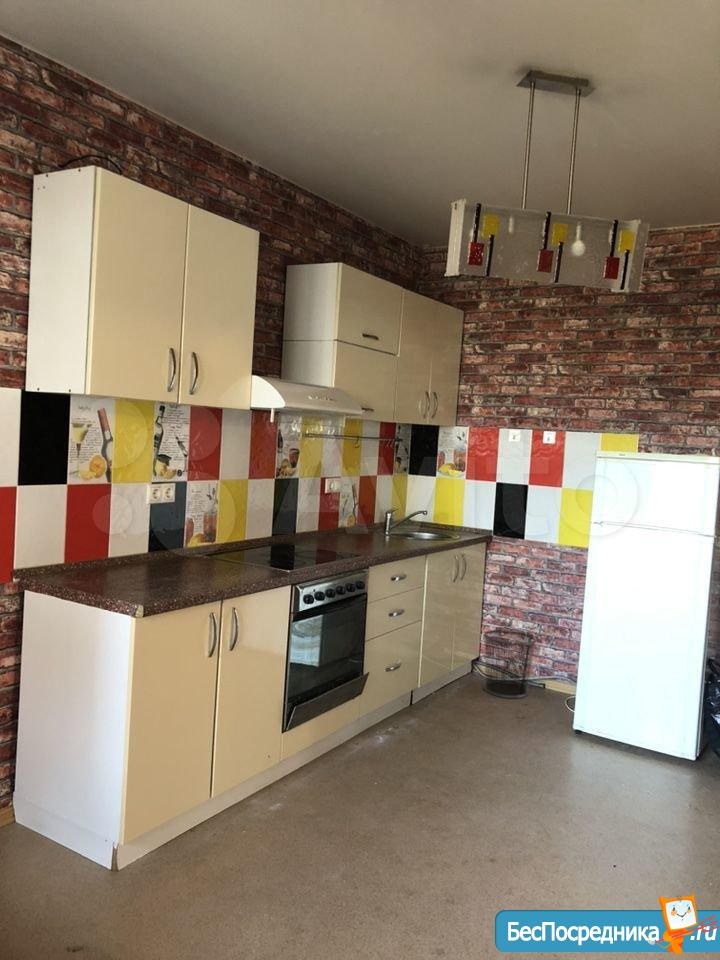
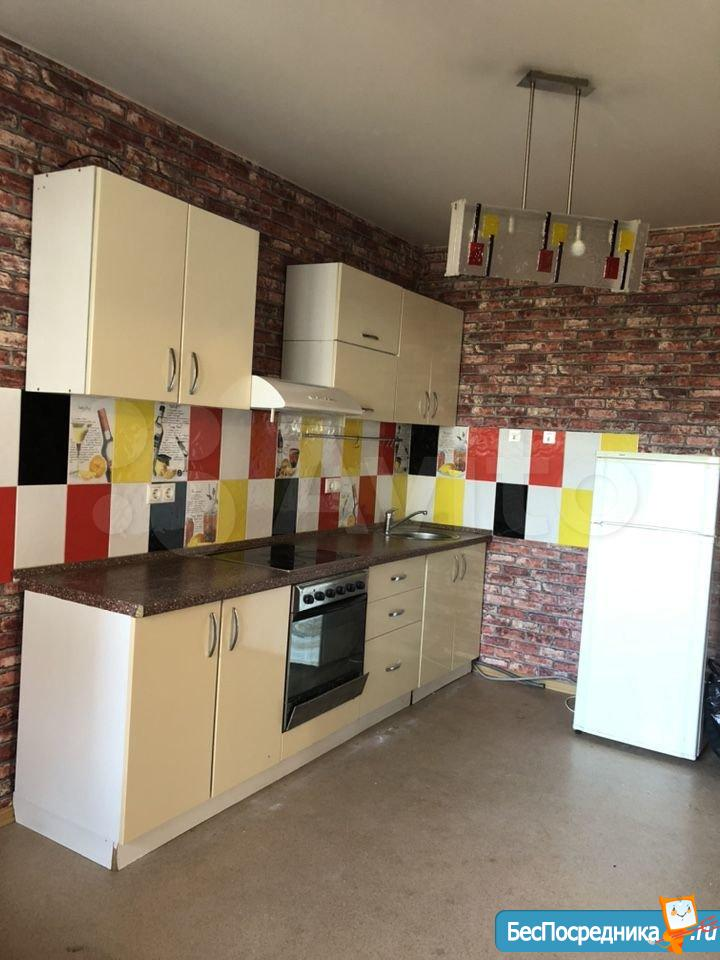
- waste bin [483,629,537,699]
